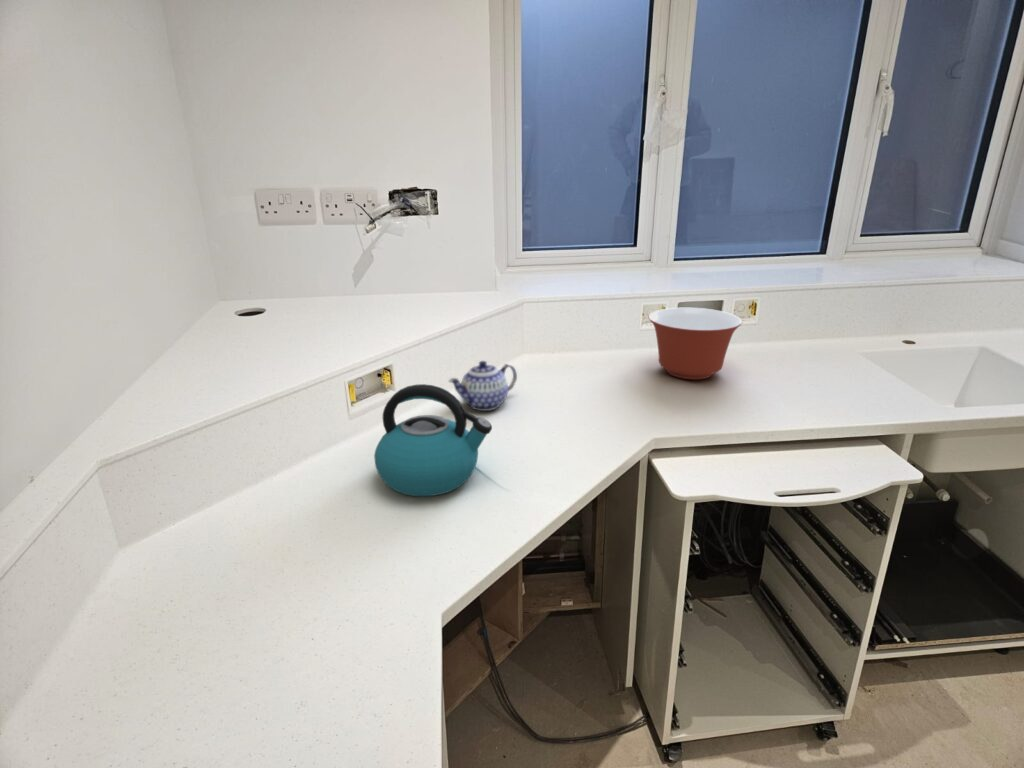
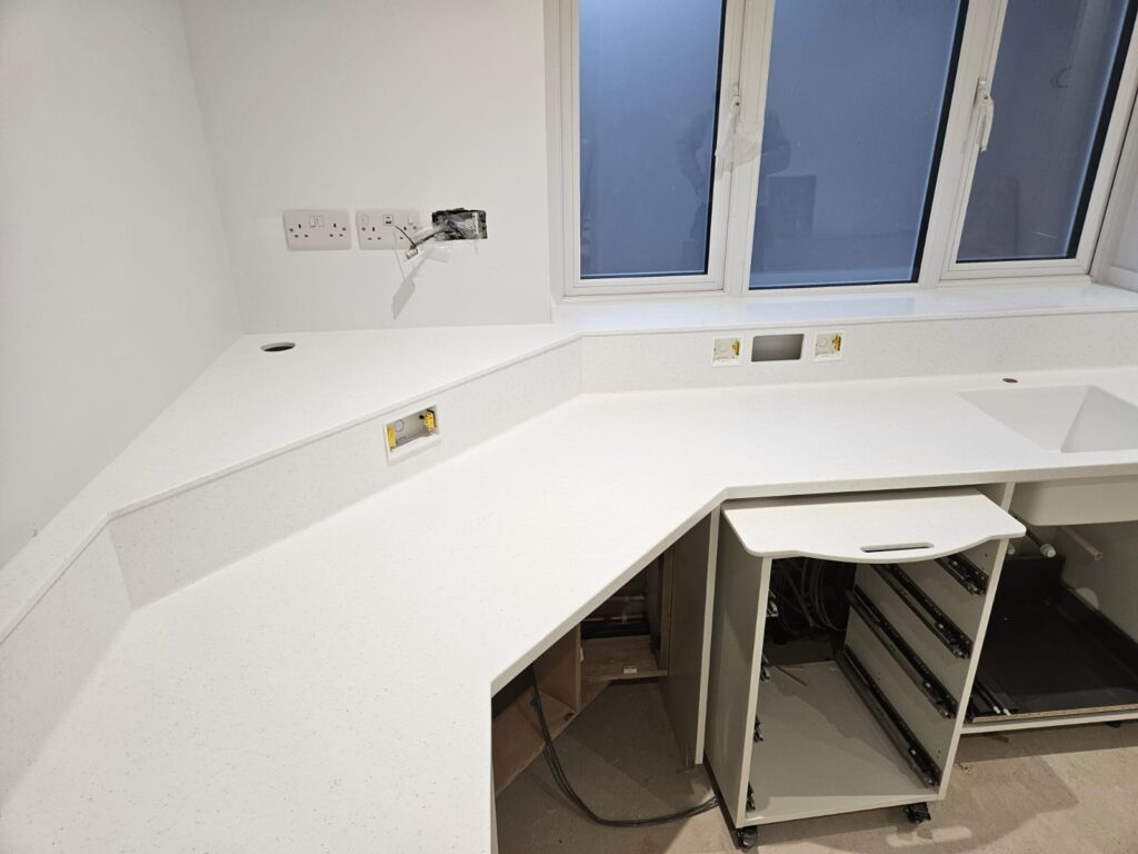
- mixing bowl [648,307,743,381]
- kettle [373,383,493,497]
- teapot [447,360,518,412]
